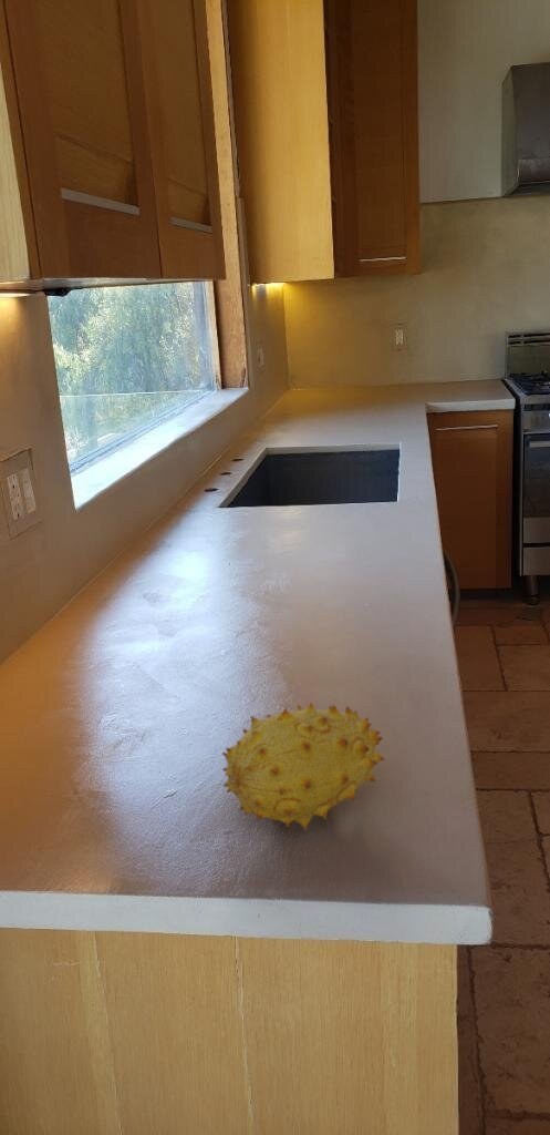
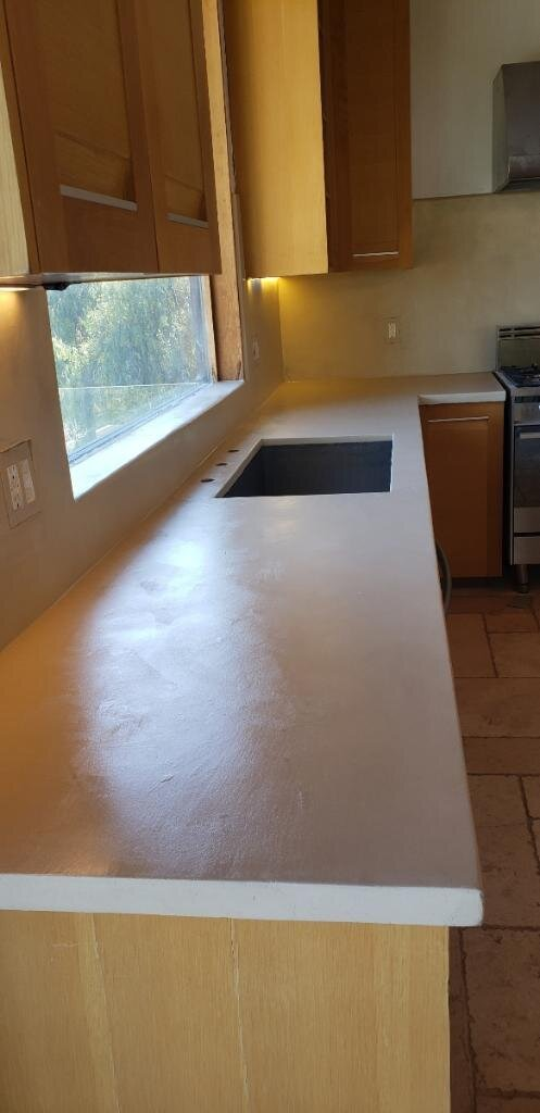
- fruit [221,702,386,831]
